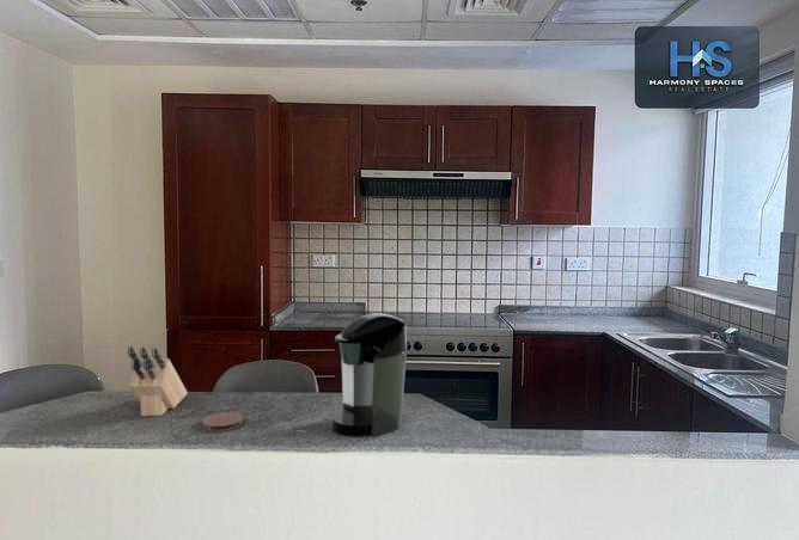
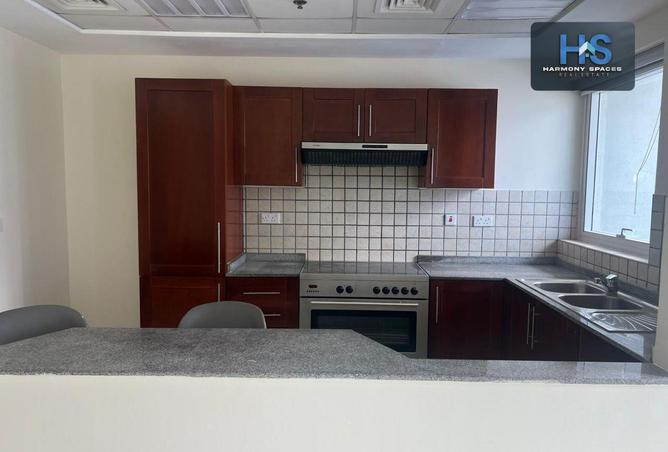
- knife block [127,345,188,417]
- coaster [201,411,244,432]
- coffee maker [329,312,408,438]
